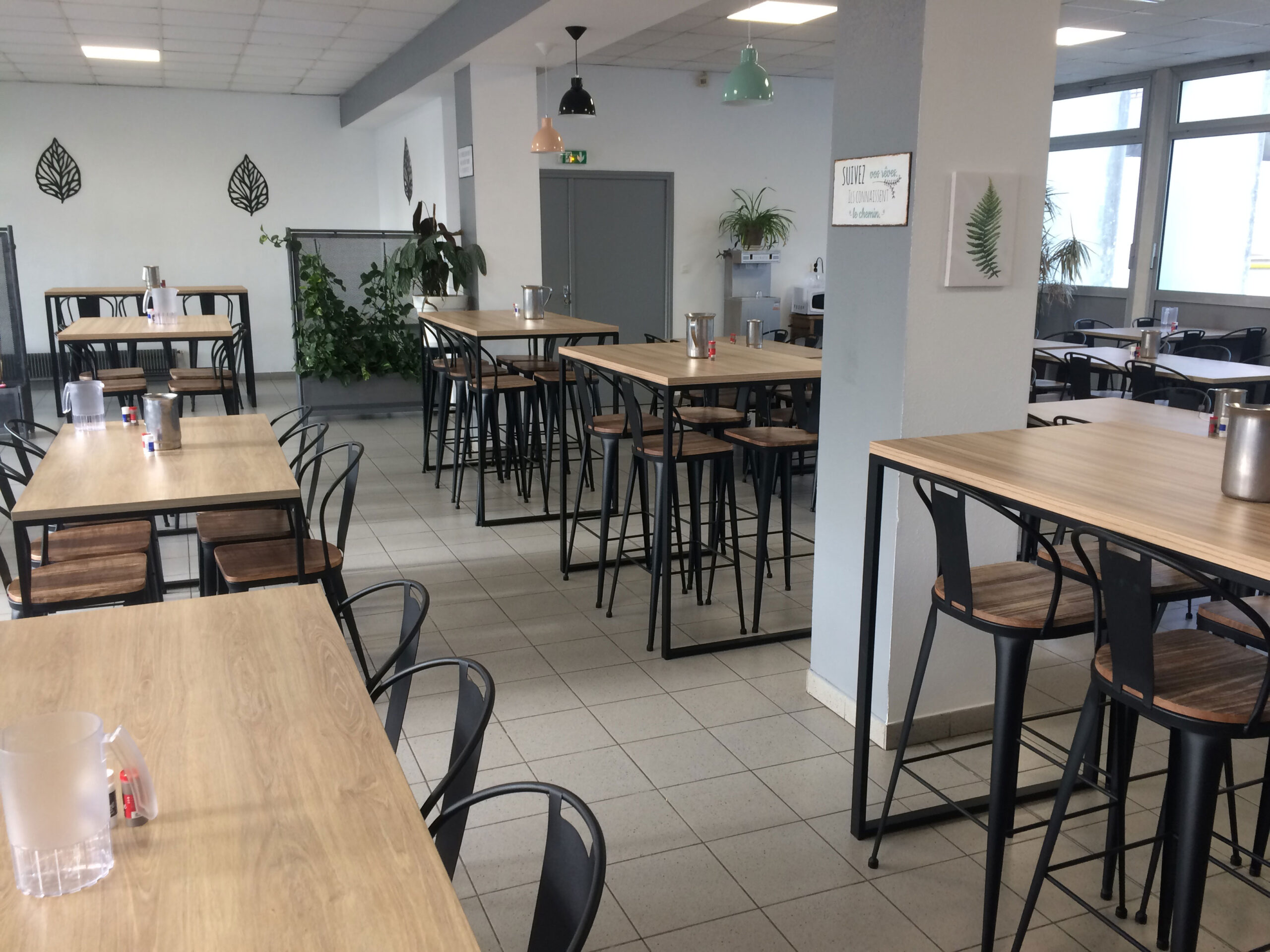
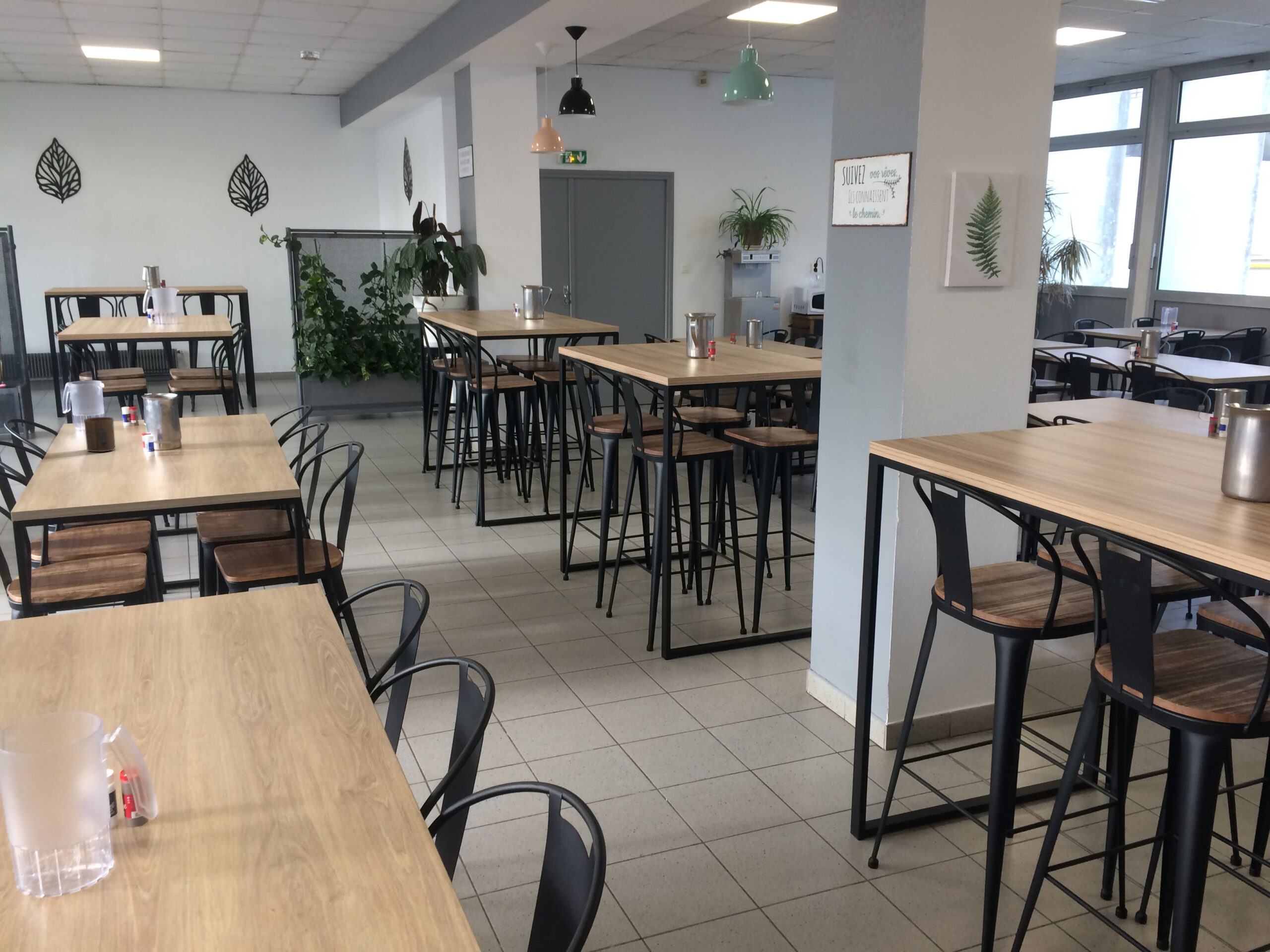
+ cup [83,416,116,452]
+ smoke detector [300,50,320,61]
